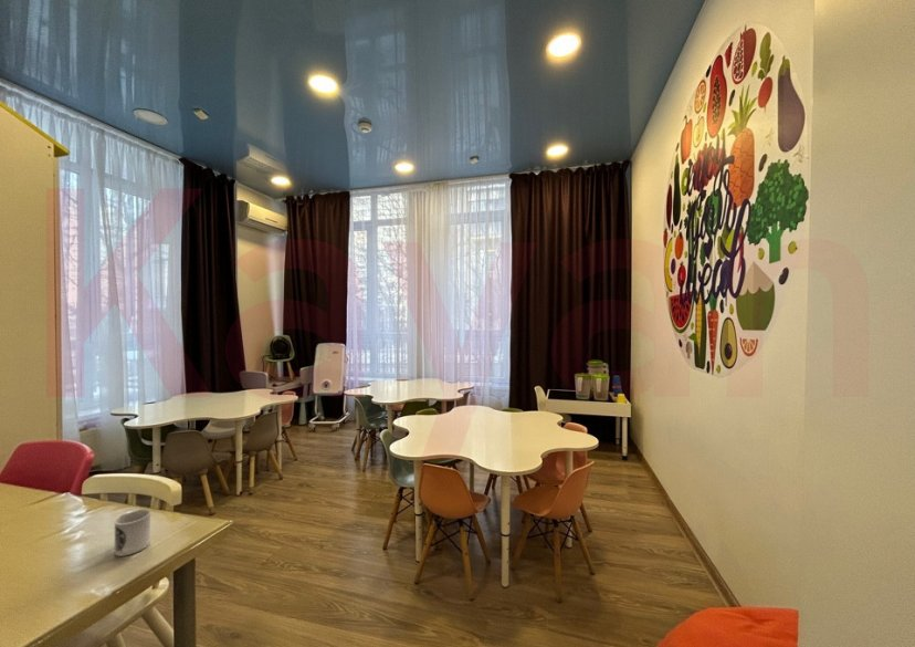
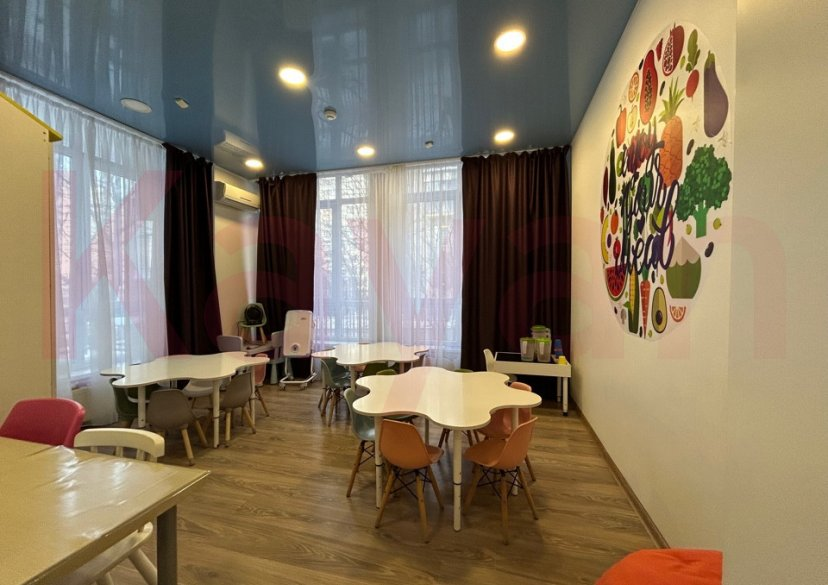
- cup [114,509,151,557]
